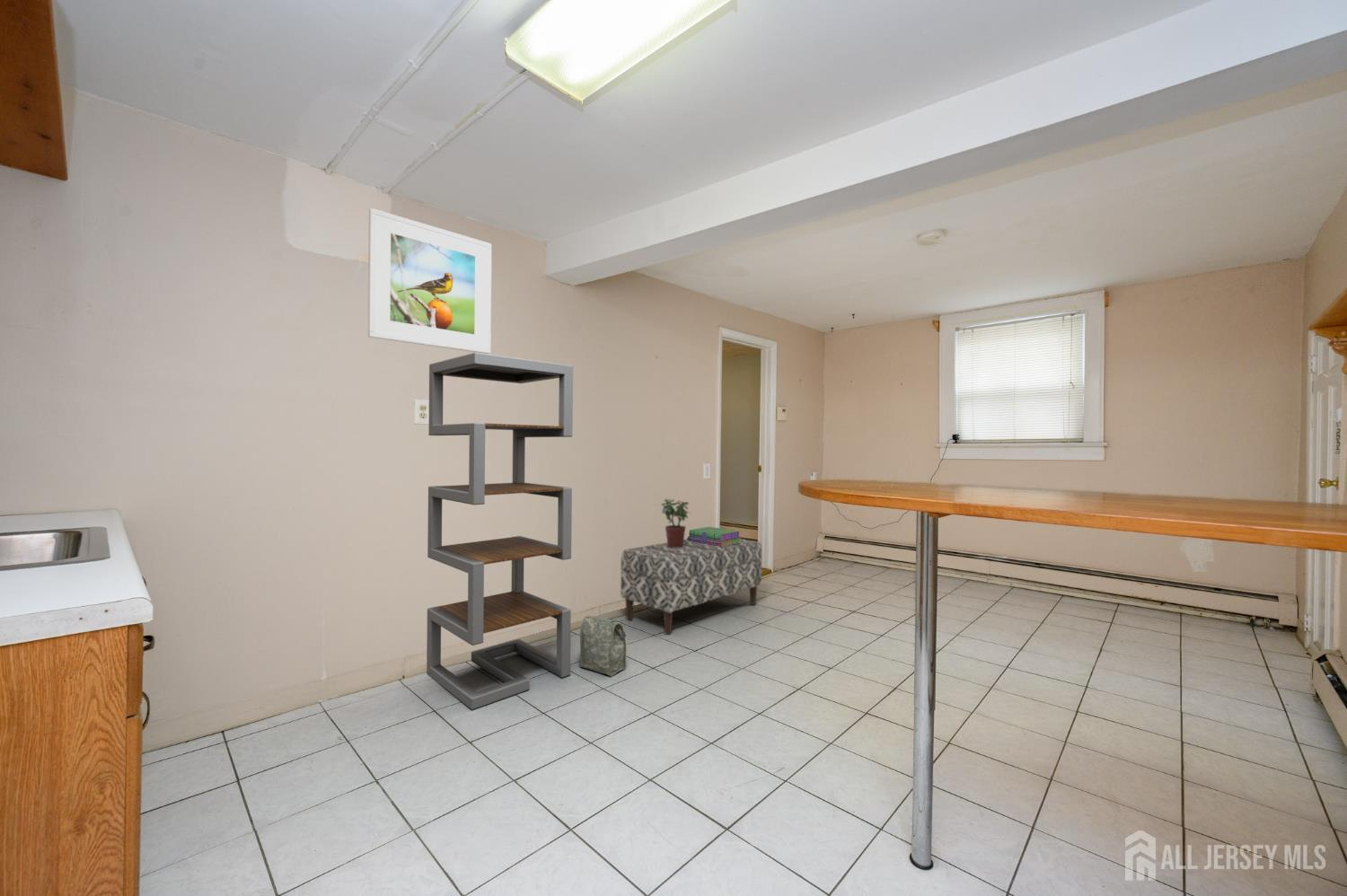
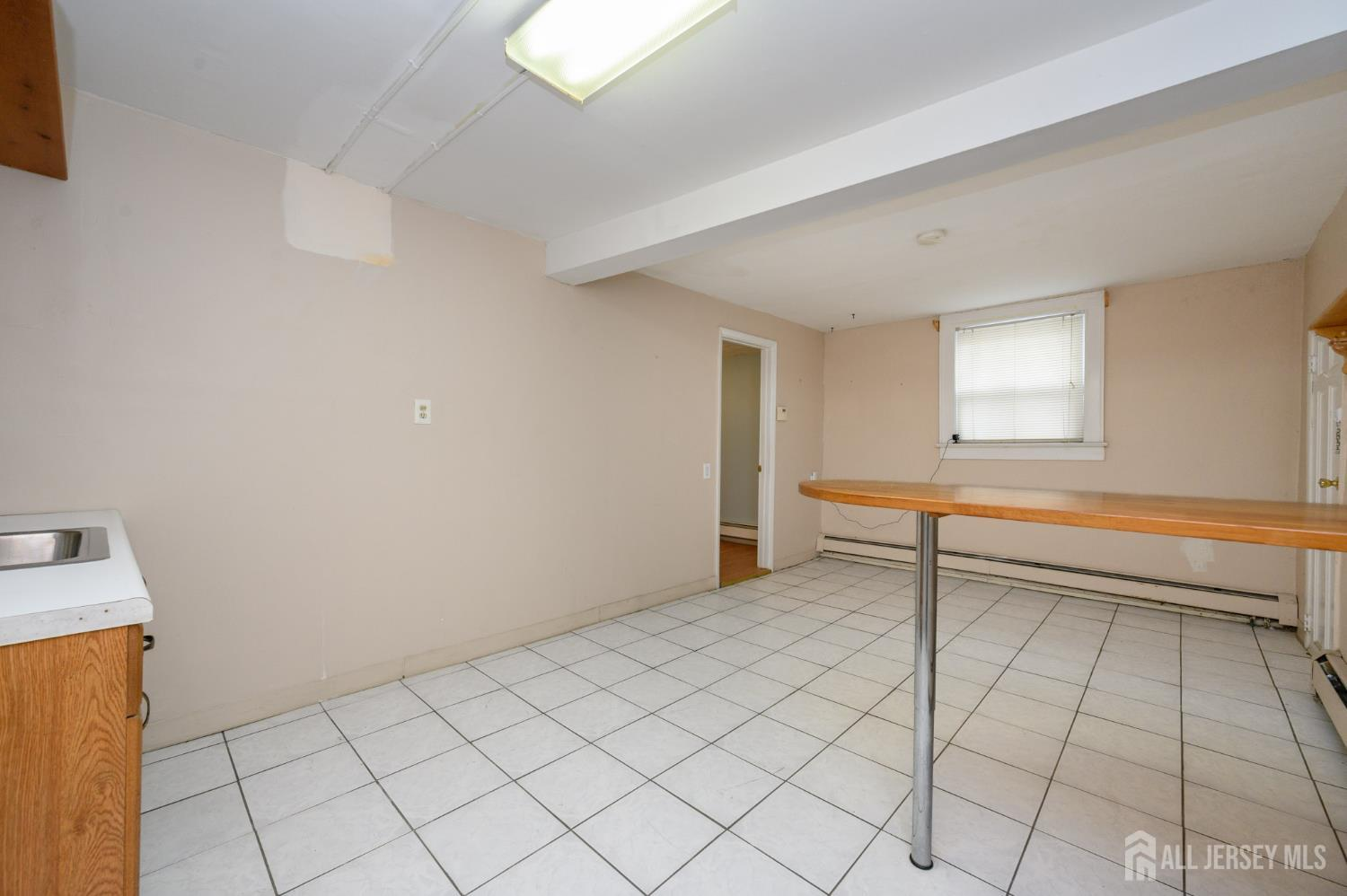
- potted plant [660,498,691,548]
- bag [579,615,627,678]
- stack of books [686,526,742,547]
- bench [620,538,762,636]
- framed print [367,207,492,355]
- shelving unit [426,352,574,711]
